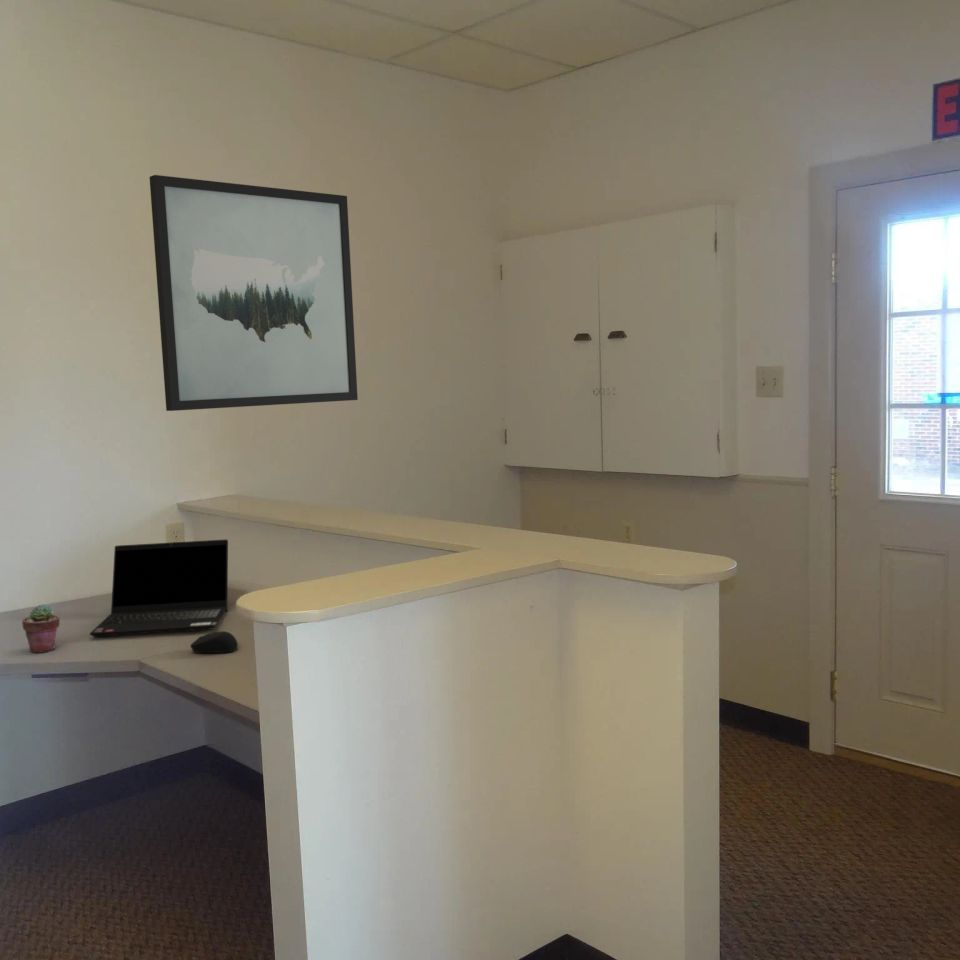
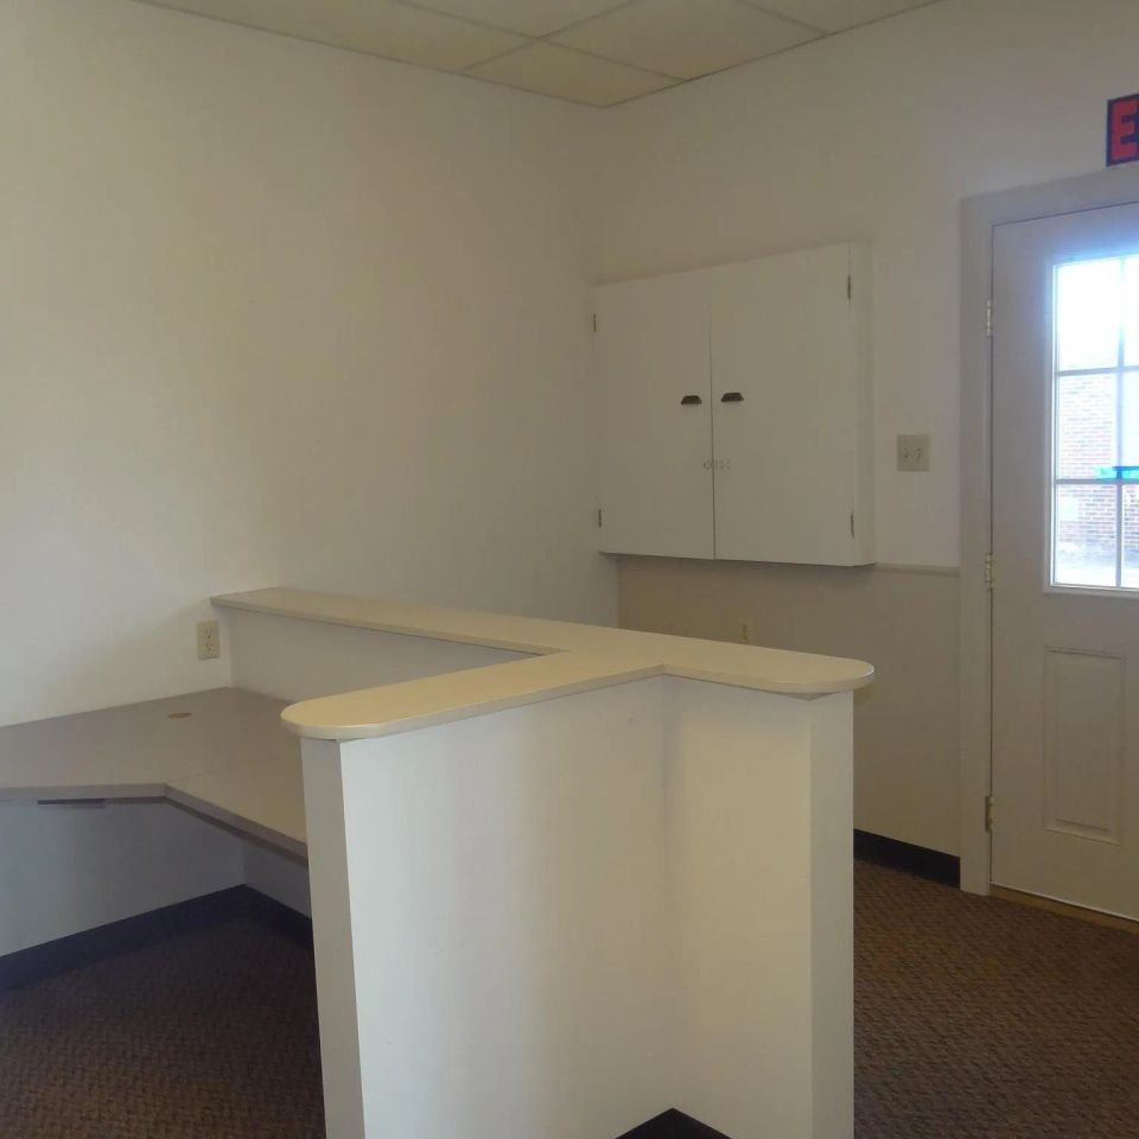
- laptop computer [88,539,229,638]
- wall art [149,174,359,412]
- computer mouse [189,630,239,654]
- potted succulent [21,603,61,654]
